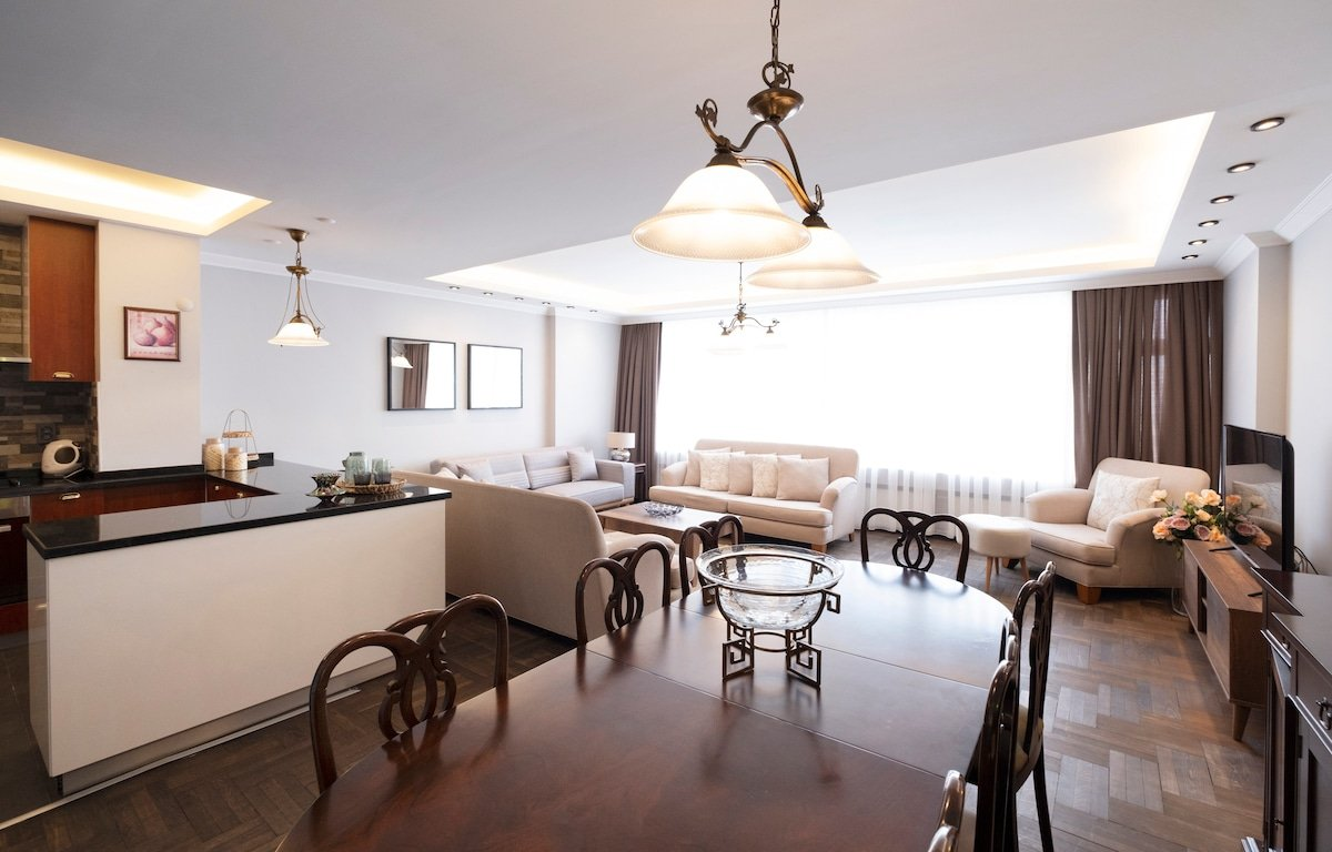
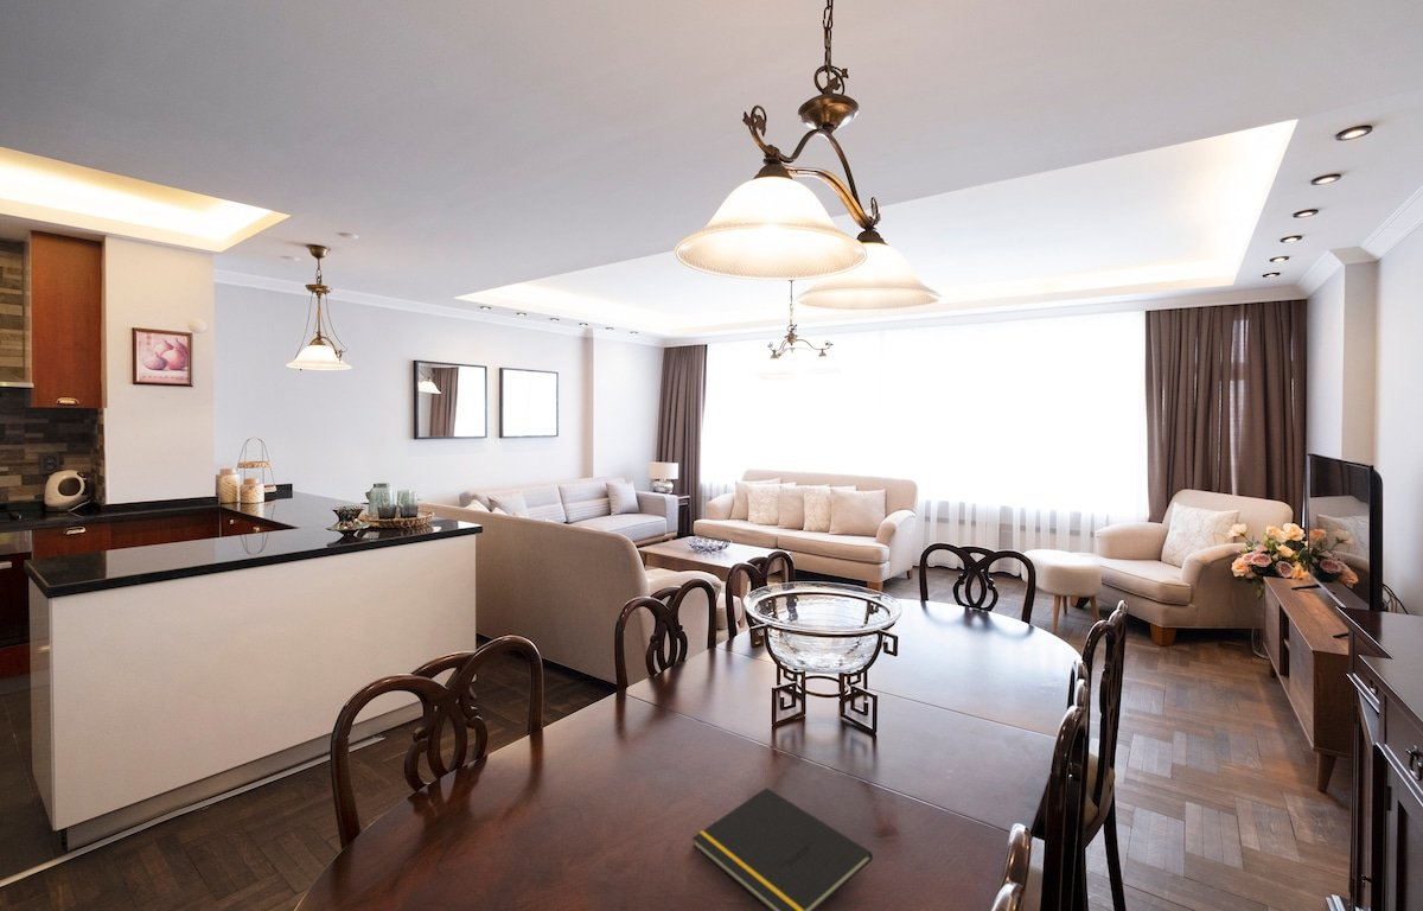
+ notepad [691,786,874,911]
